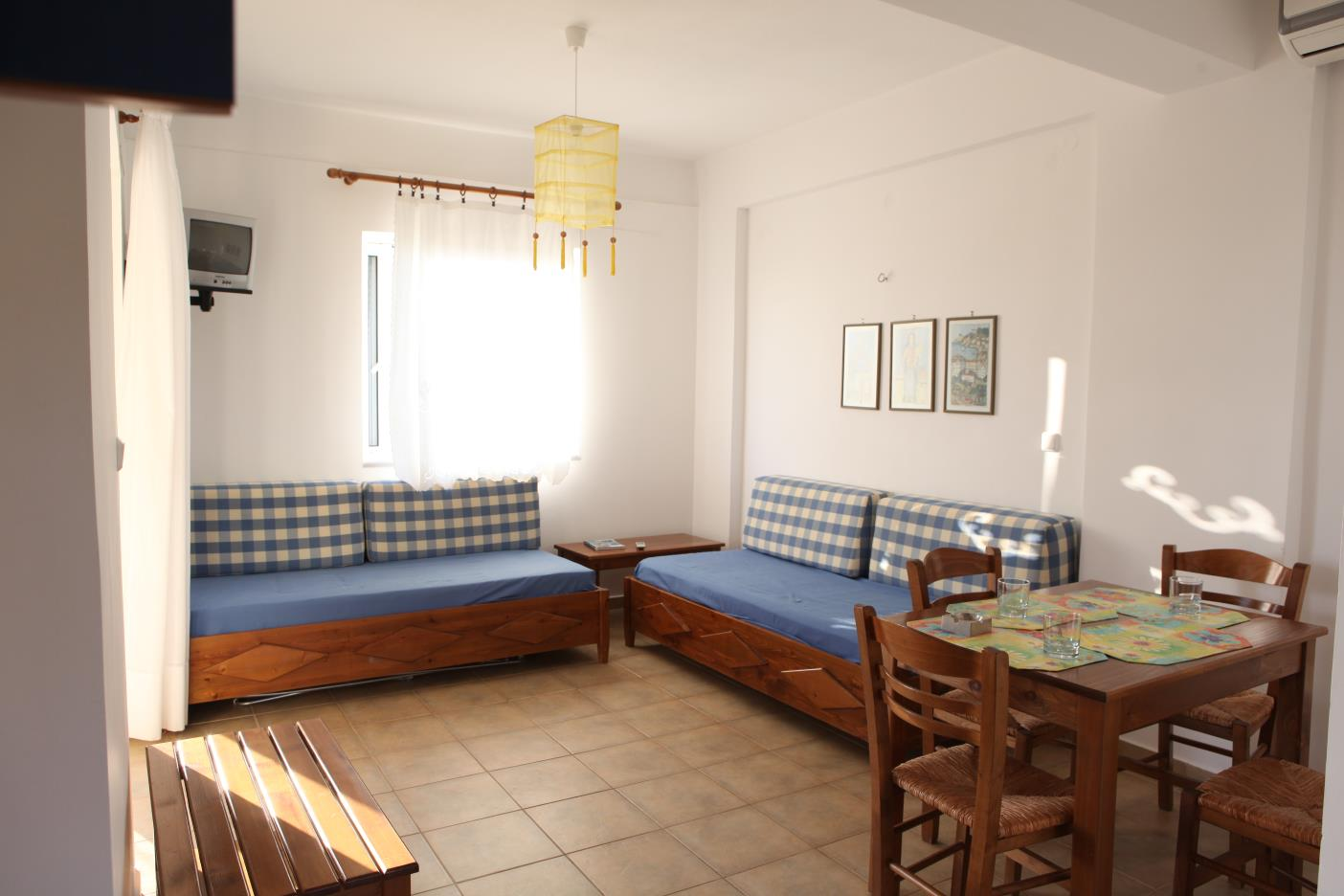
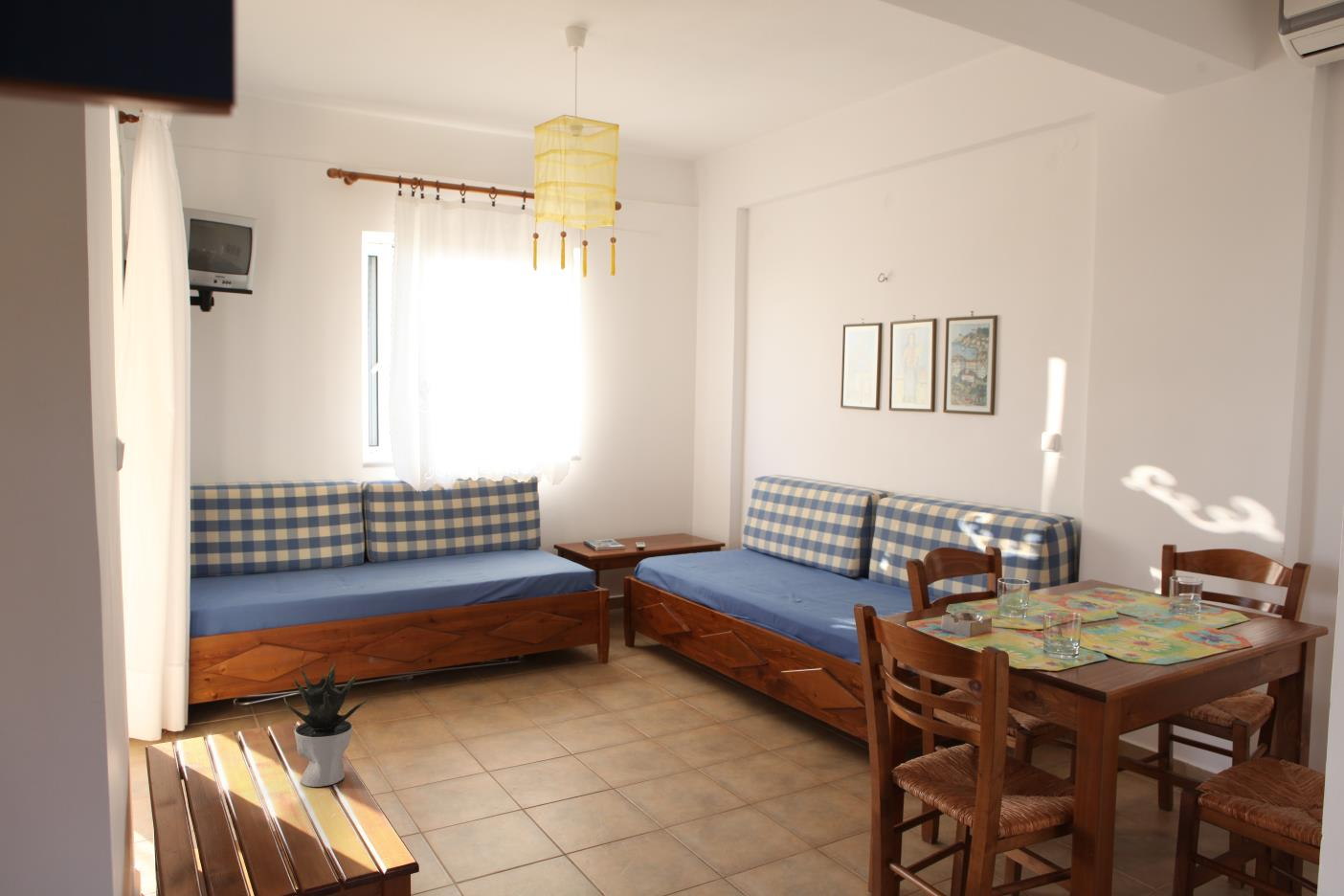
+ potted plant [282,661,372,788]
